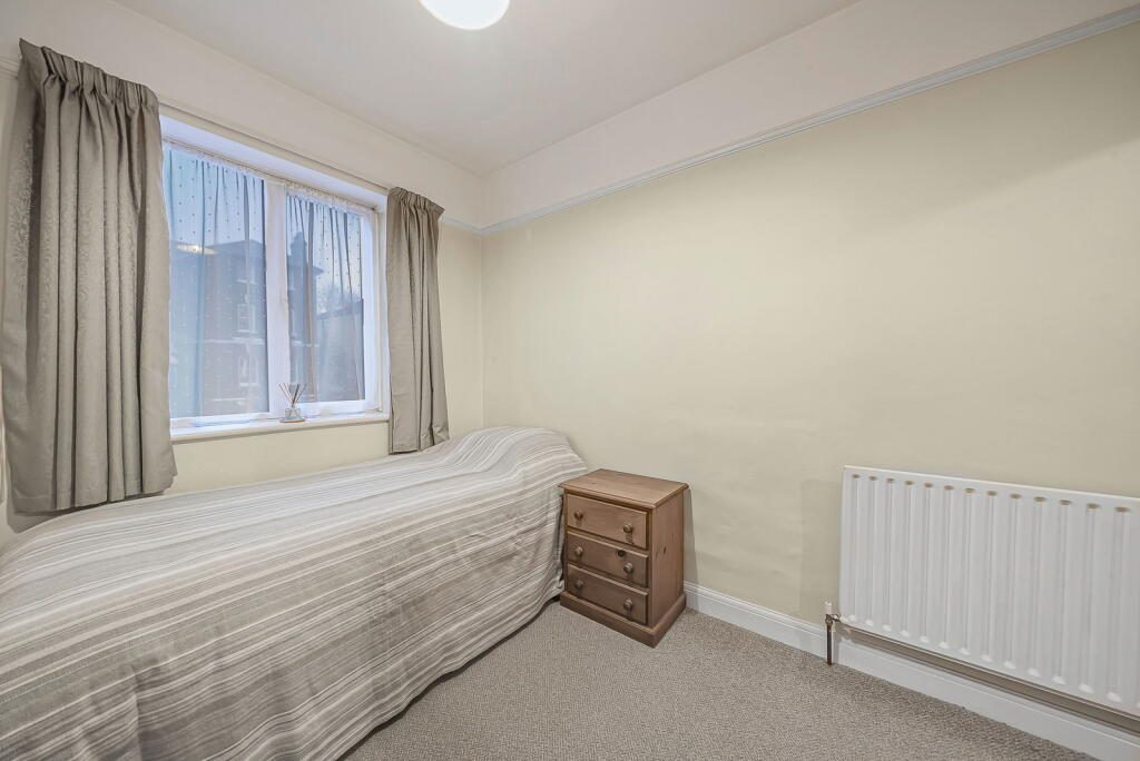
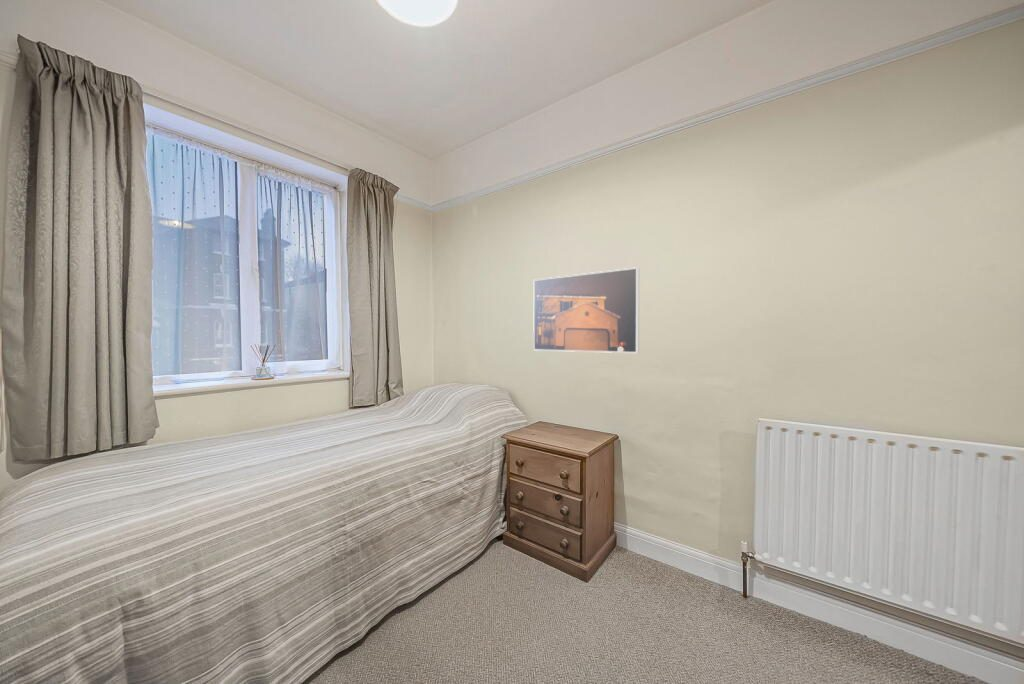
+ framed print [532,266,640,354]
